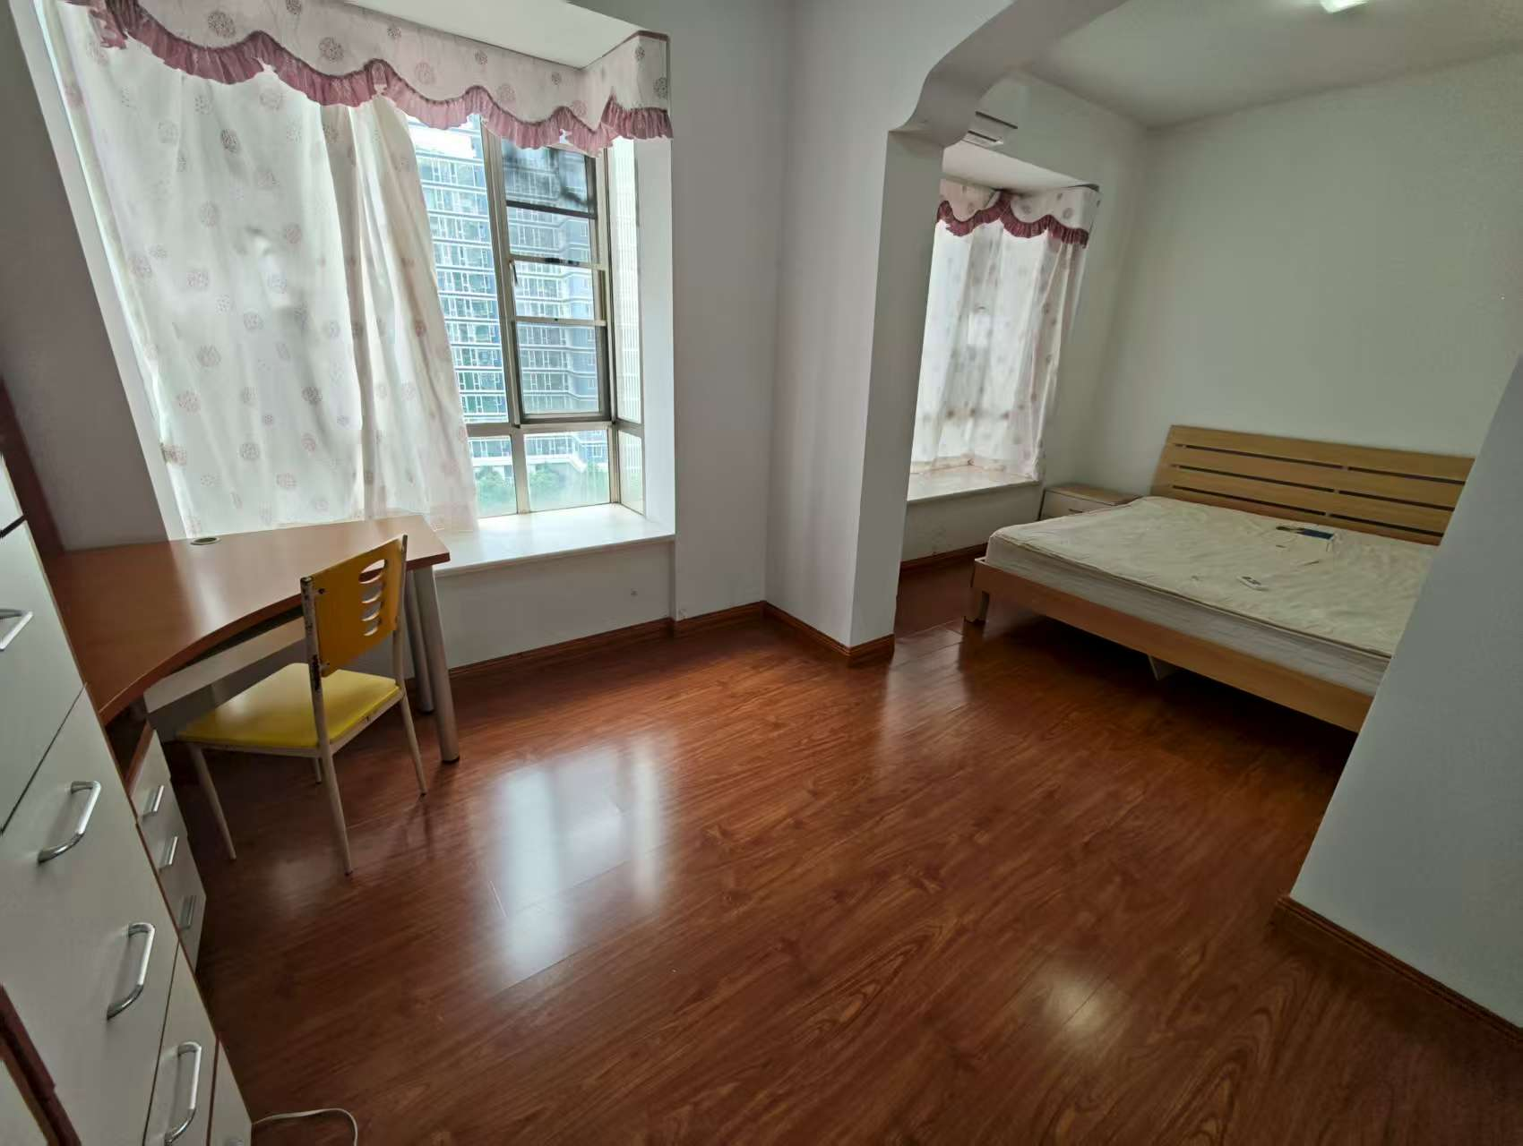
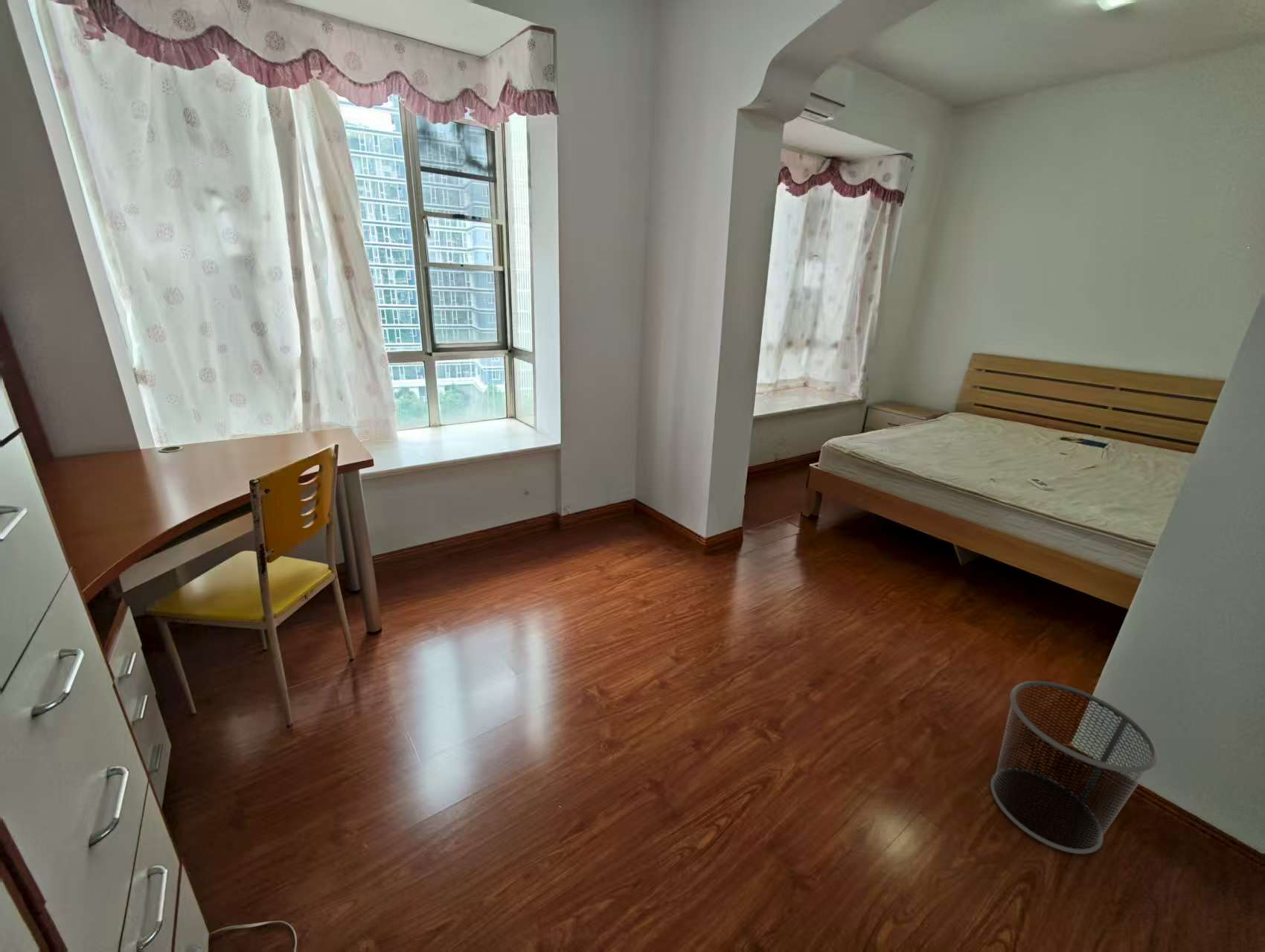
+ waste bin [990,681,1159,855]
